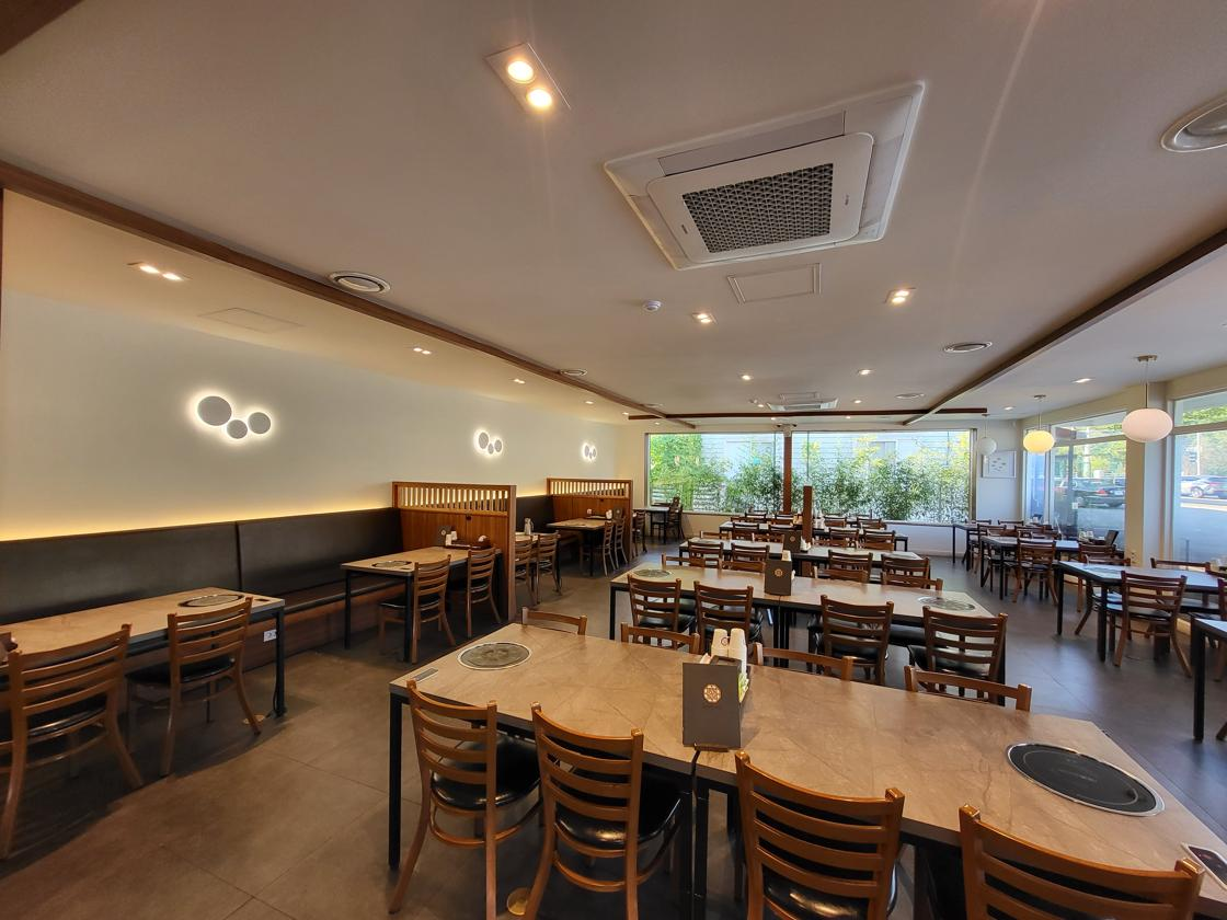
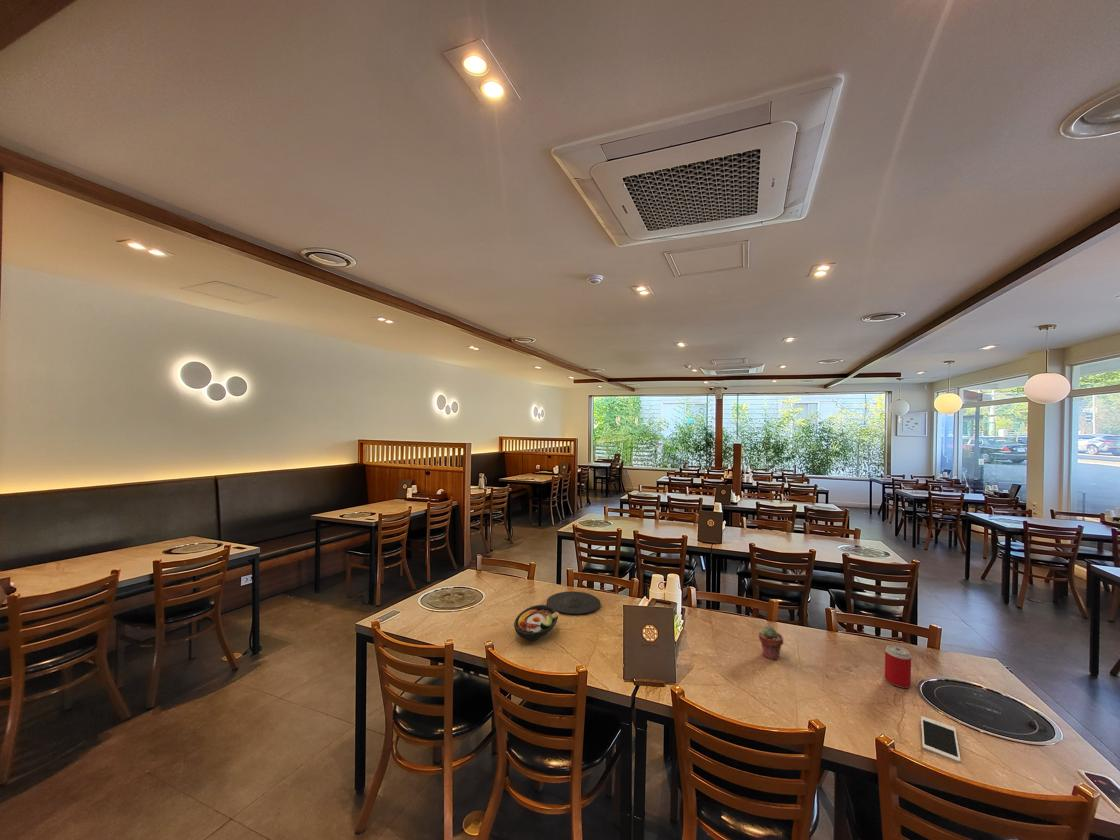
+ beverage can [884,644,912,689]
+ potted succulent [758,625,784,661]
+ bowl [513,604,560,641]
+ cell phone [920,715,962,763]
+ plate [546,590,601,617]
